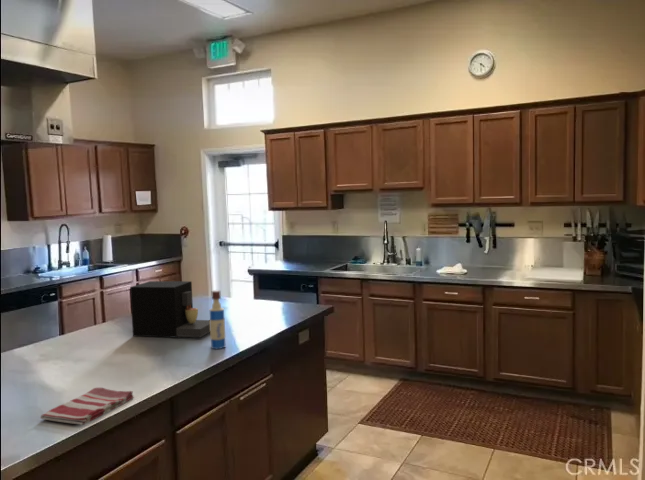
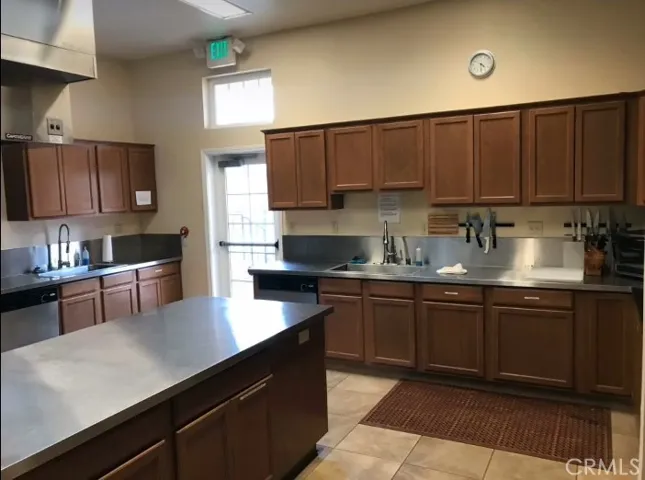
- dish towel [39,386,135,426]
- tequila bottle [209,289,227,350]
- coffee maker [129,280,210,339]
